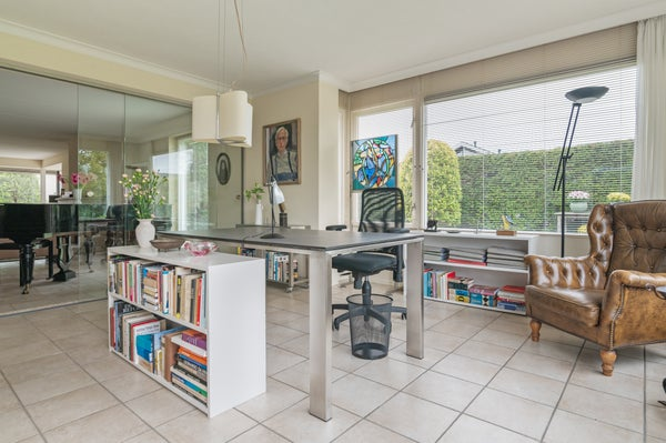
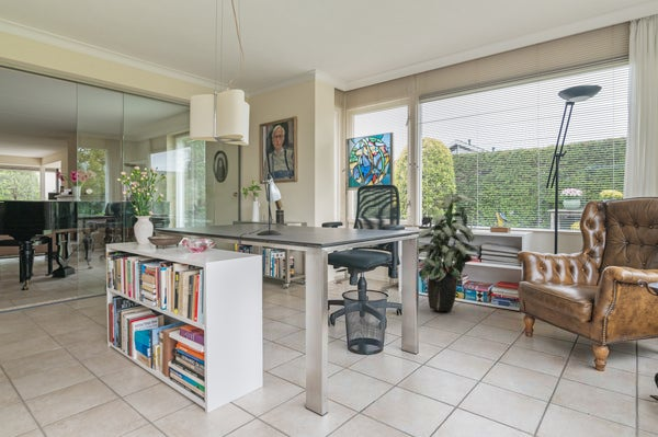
+ indoor plant [418,185,481,313]
